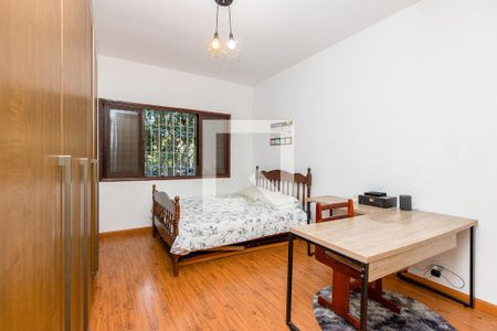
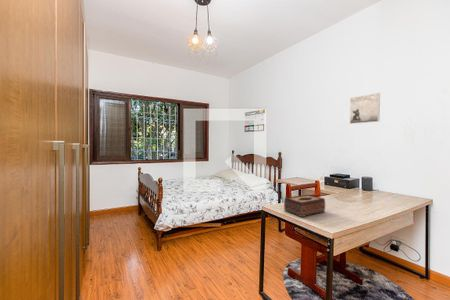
+ tissue box [283,193,326,218]
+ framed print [349,92,381,125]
